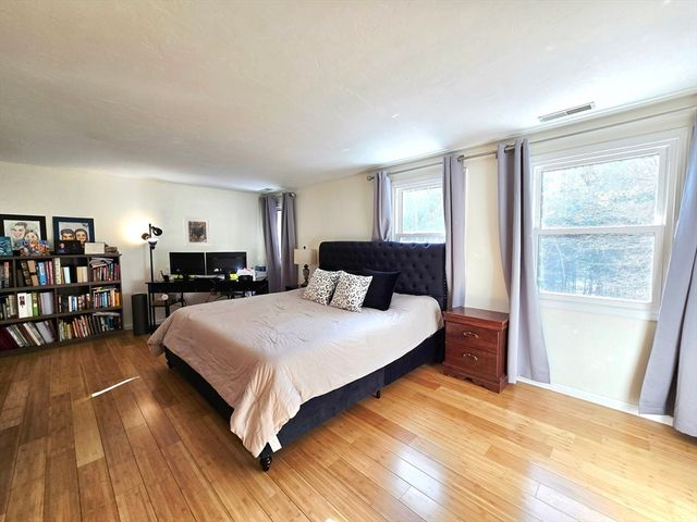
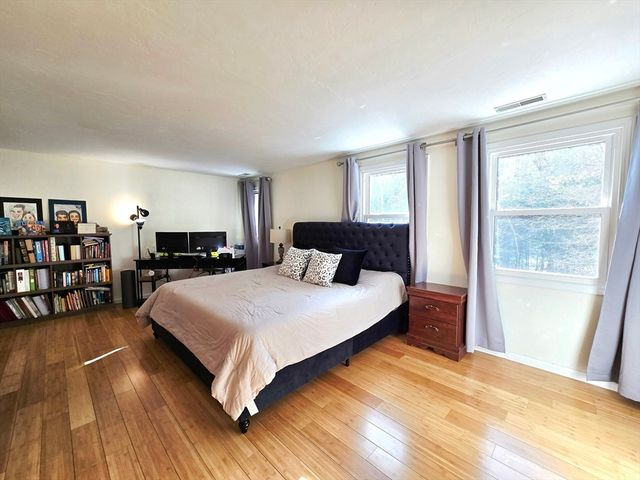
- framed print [182,215,212,248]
